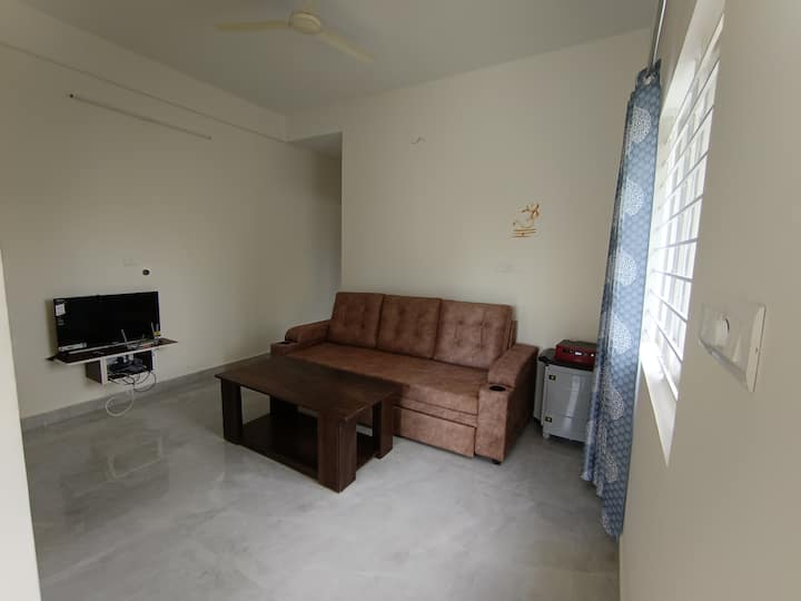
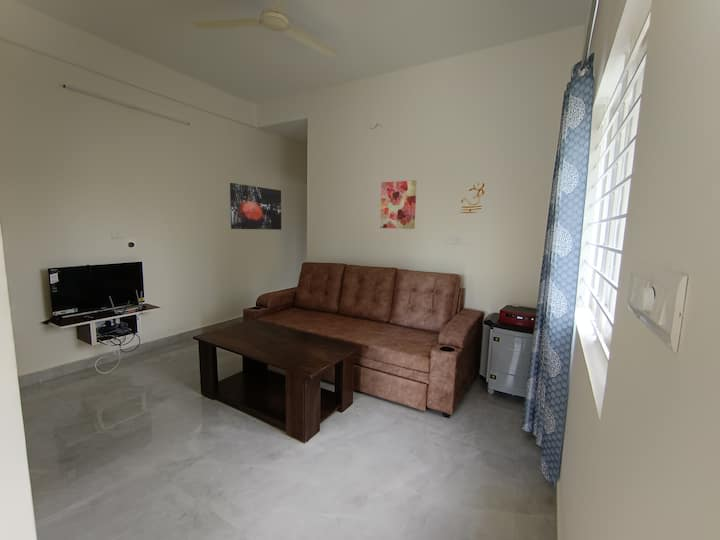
+ wall art [229,182,282,231]
+ wall art [379,179,418,230]
